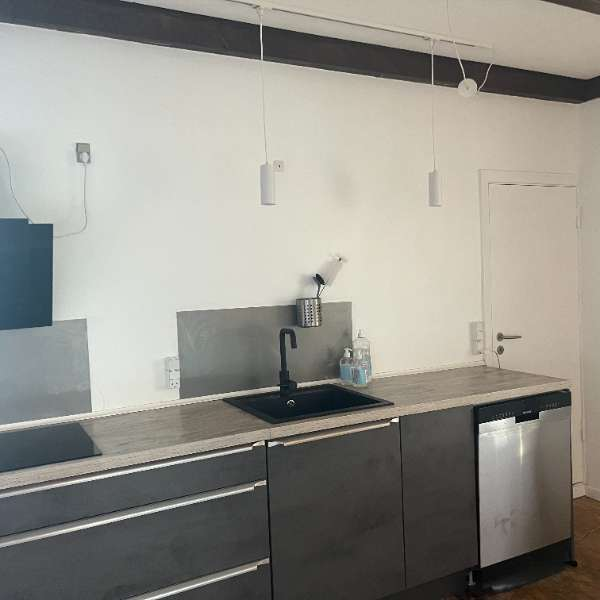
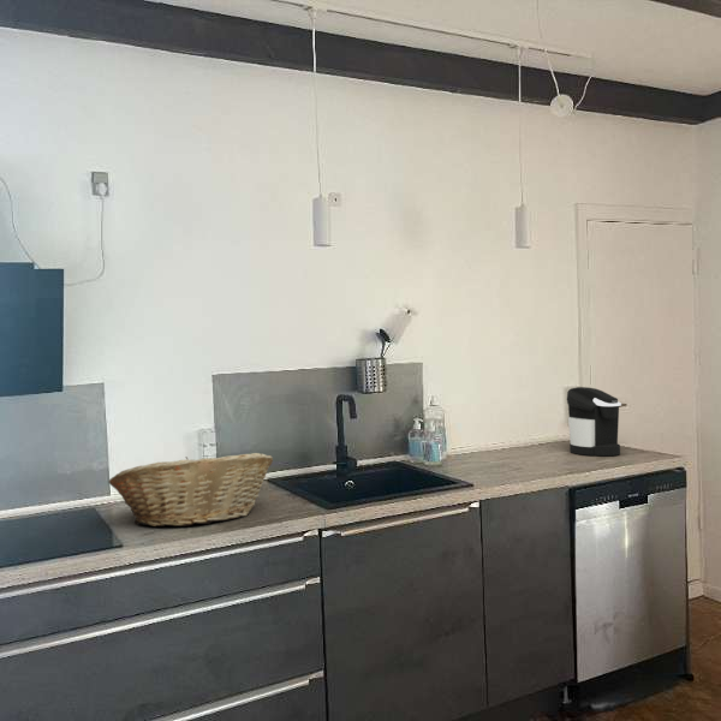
+ fruit basket [107,452,274,528]
+ coffee maker [566,386,622,457]
